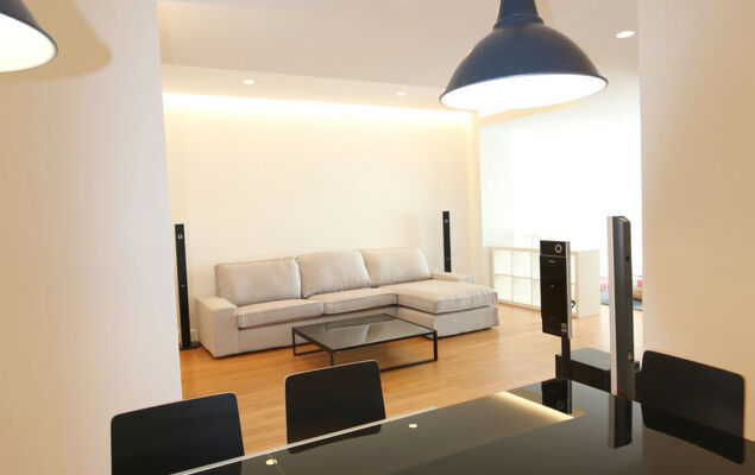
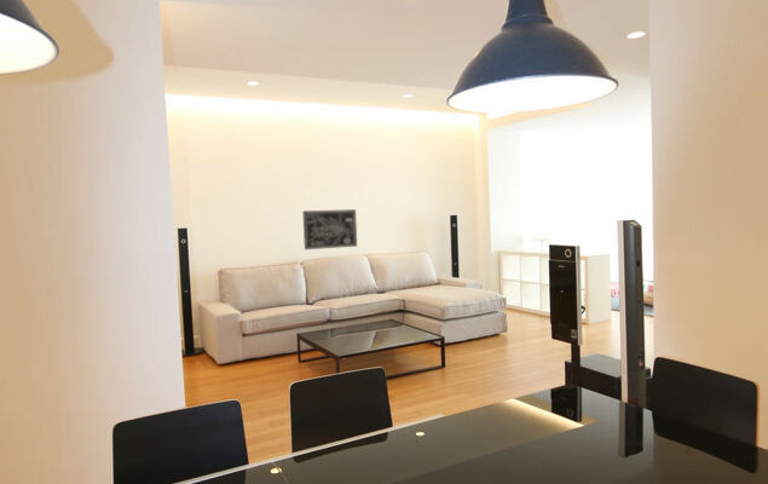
+ wall art [301,208,358,250]
